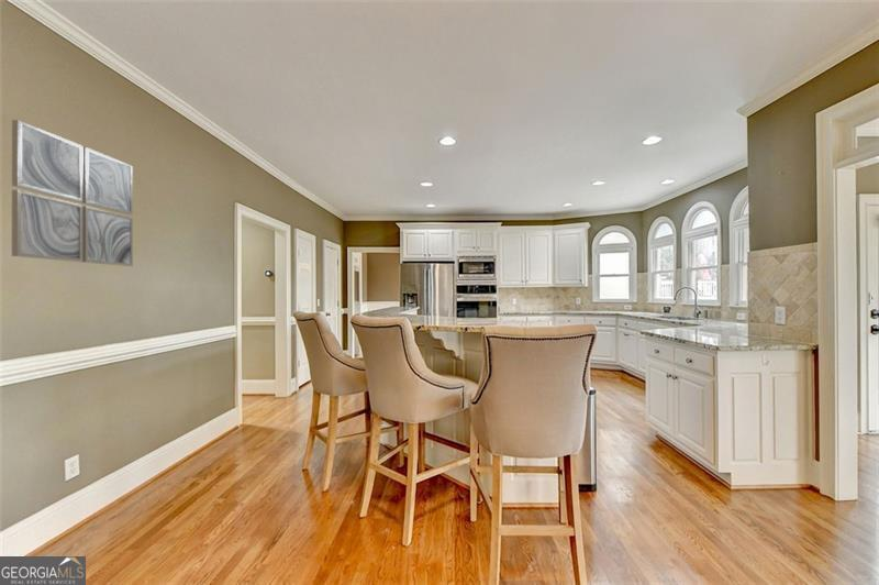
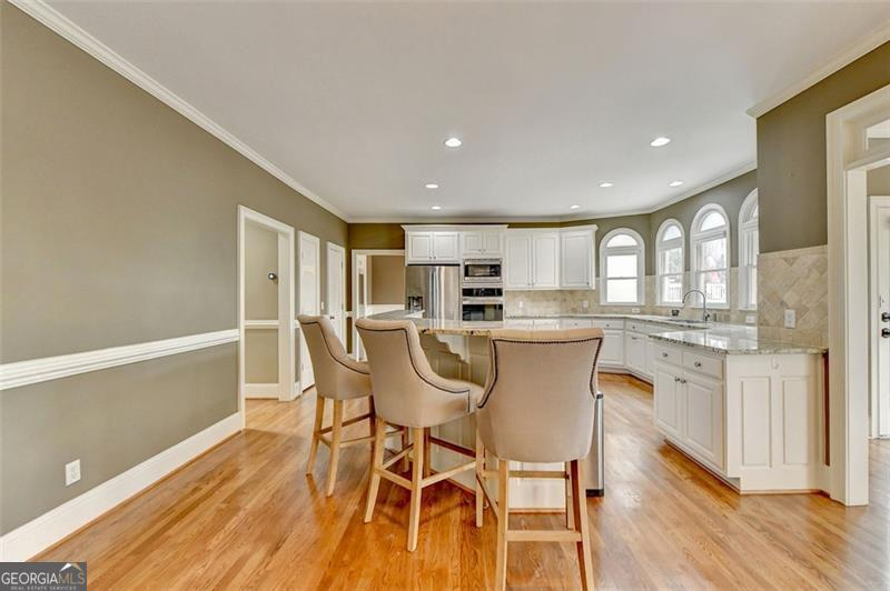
- wall art [11,119,134,267]
